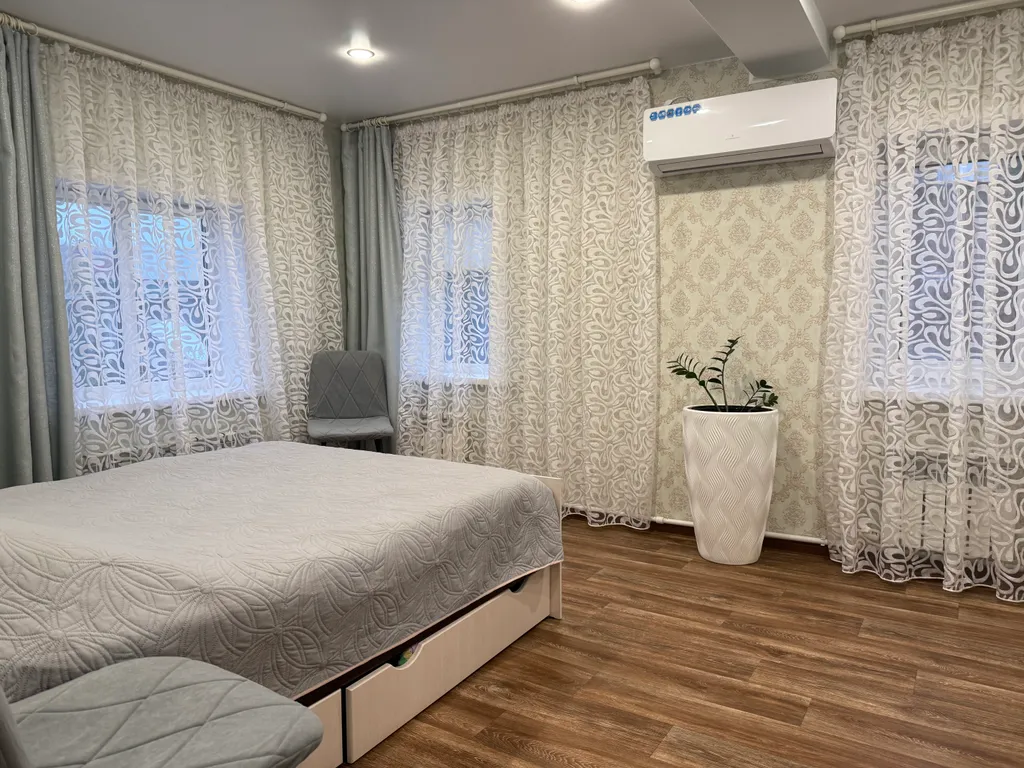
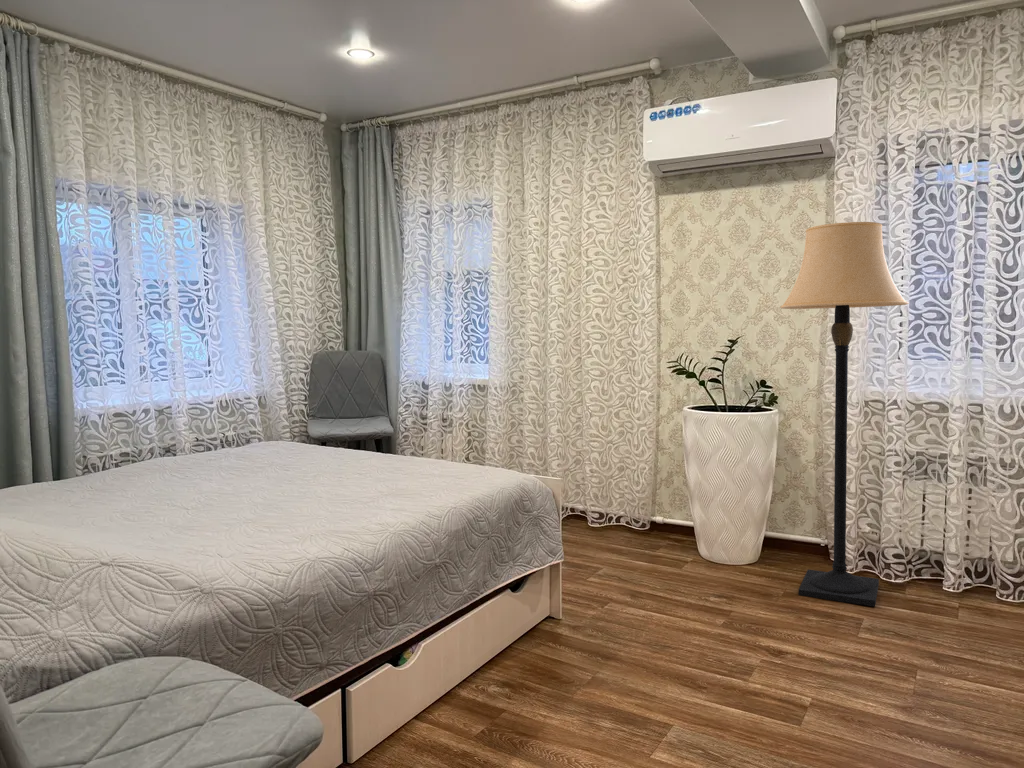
+ lamp [779,221,910,608]
